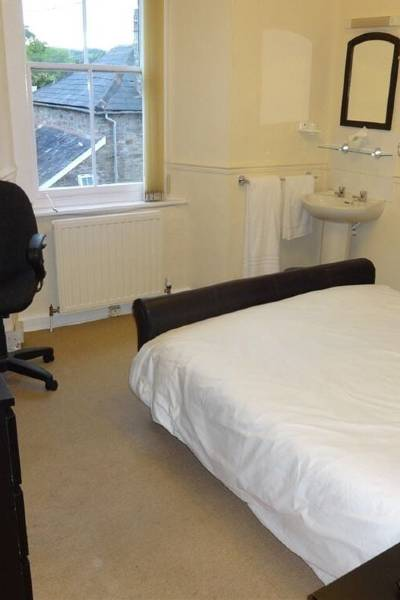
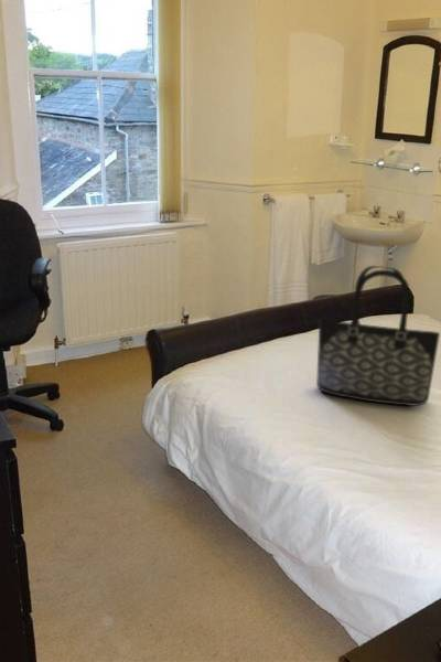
+ tote bag [315,265,441,407]
